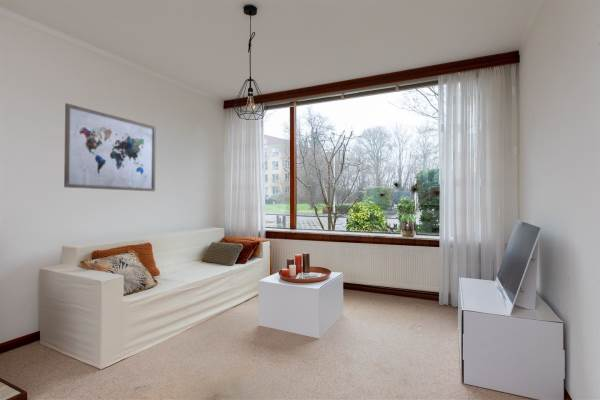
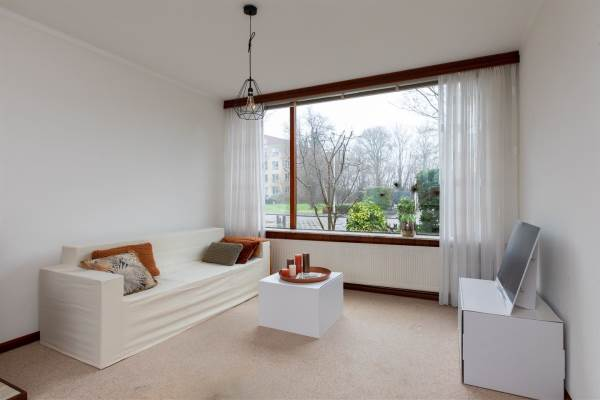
- wall art [63,102,157,192]
